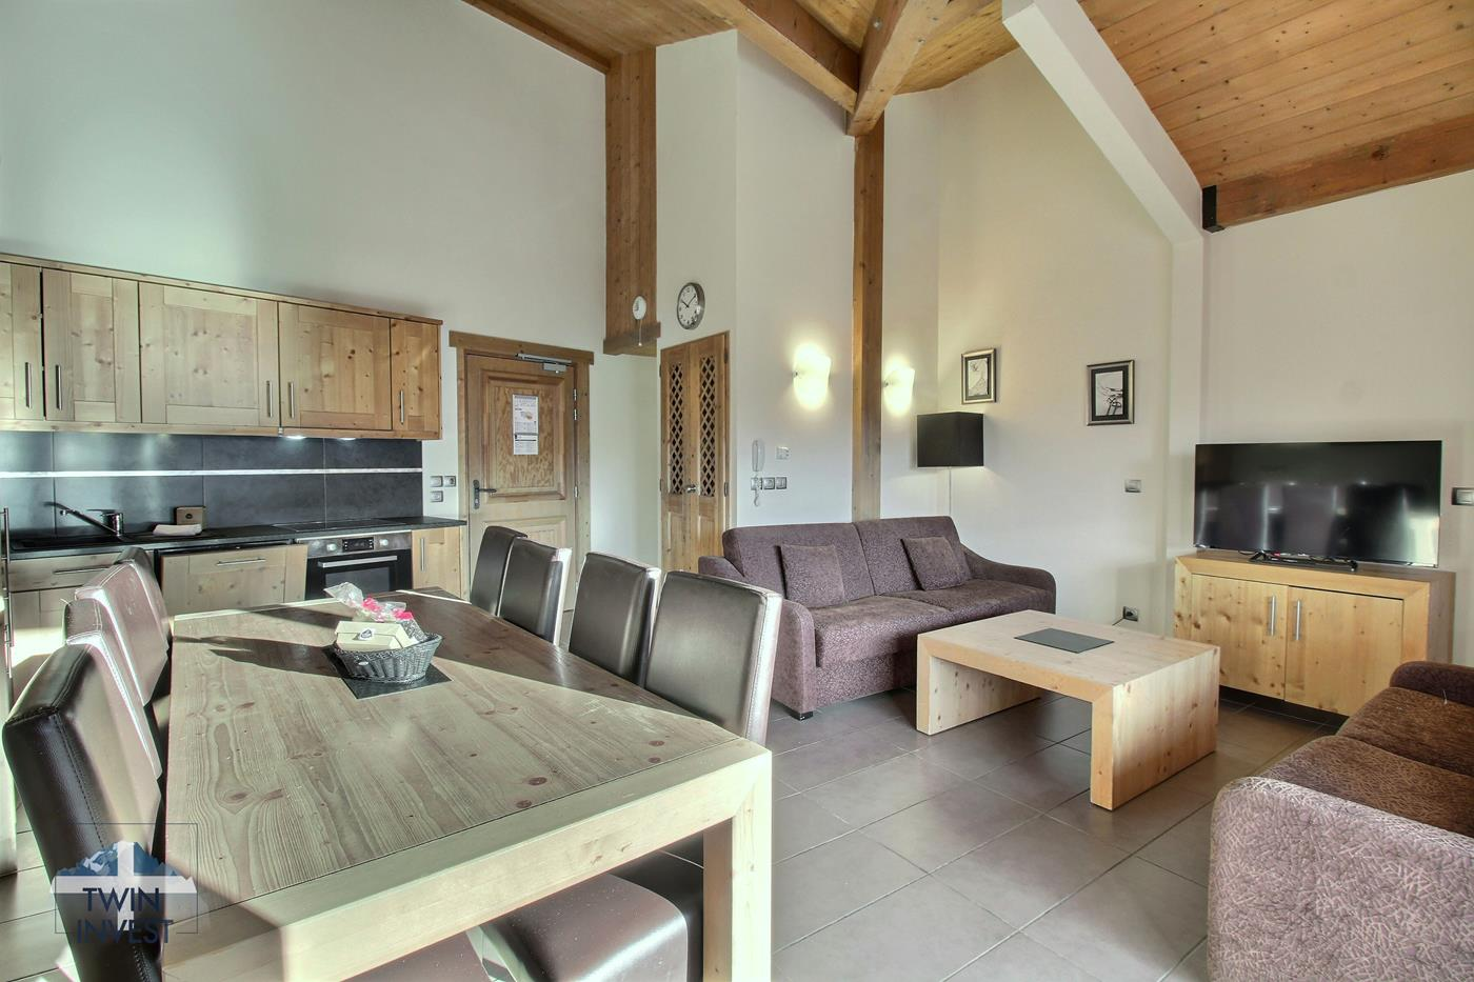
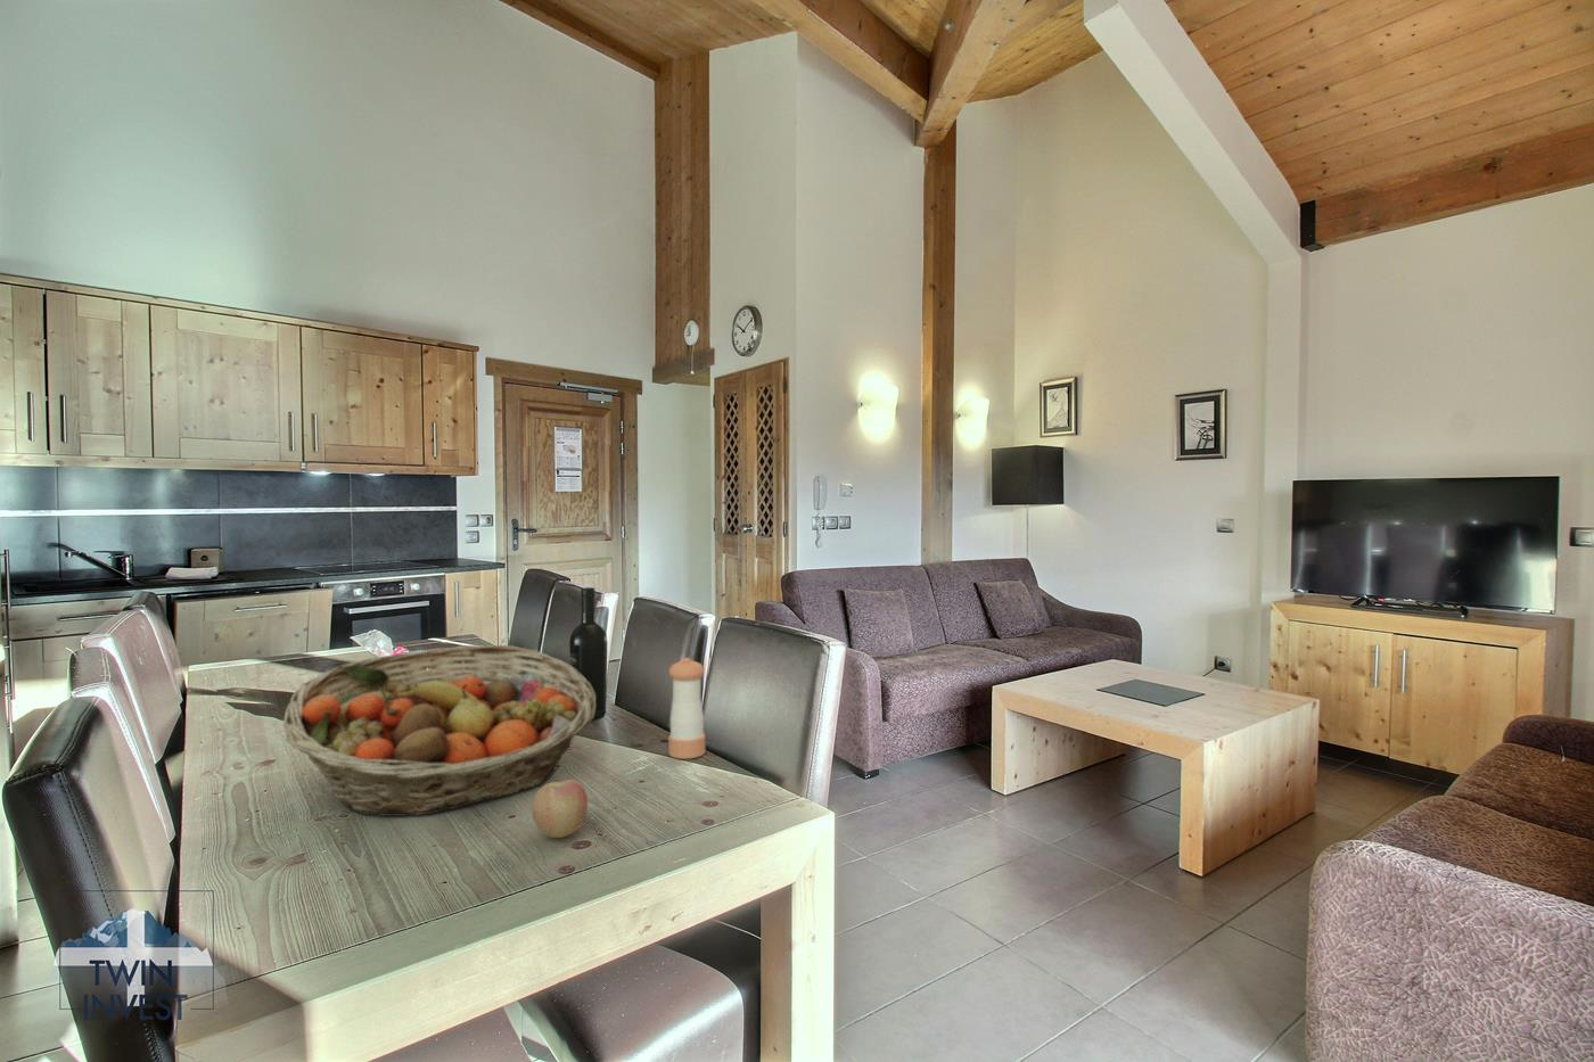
+ apple [531,779,589,839]
+ pepper shaker [667,657,706,761]
+ fruit basket [282,645,595,818]
+ wine bottle [568,587,608,721]
